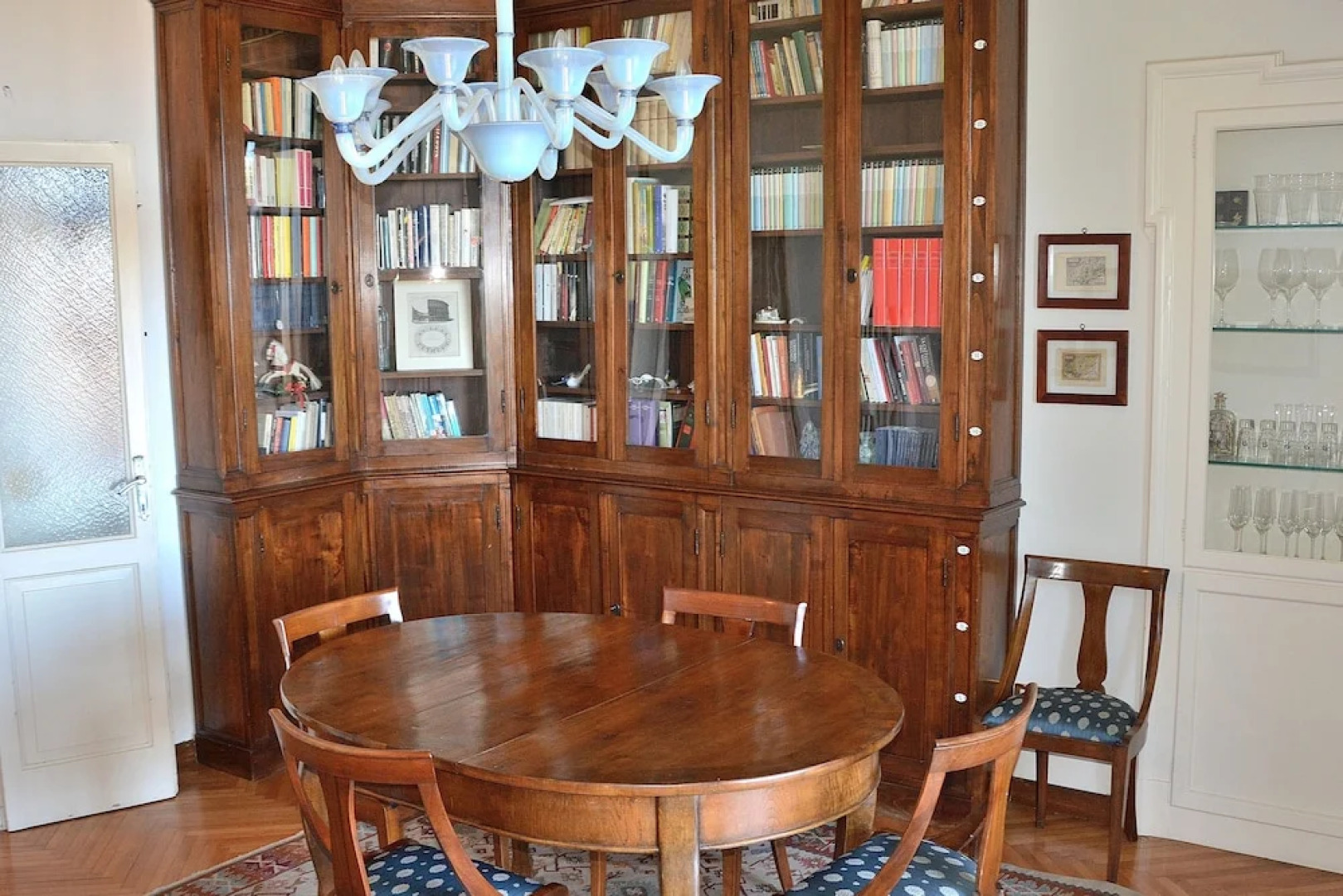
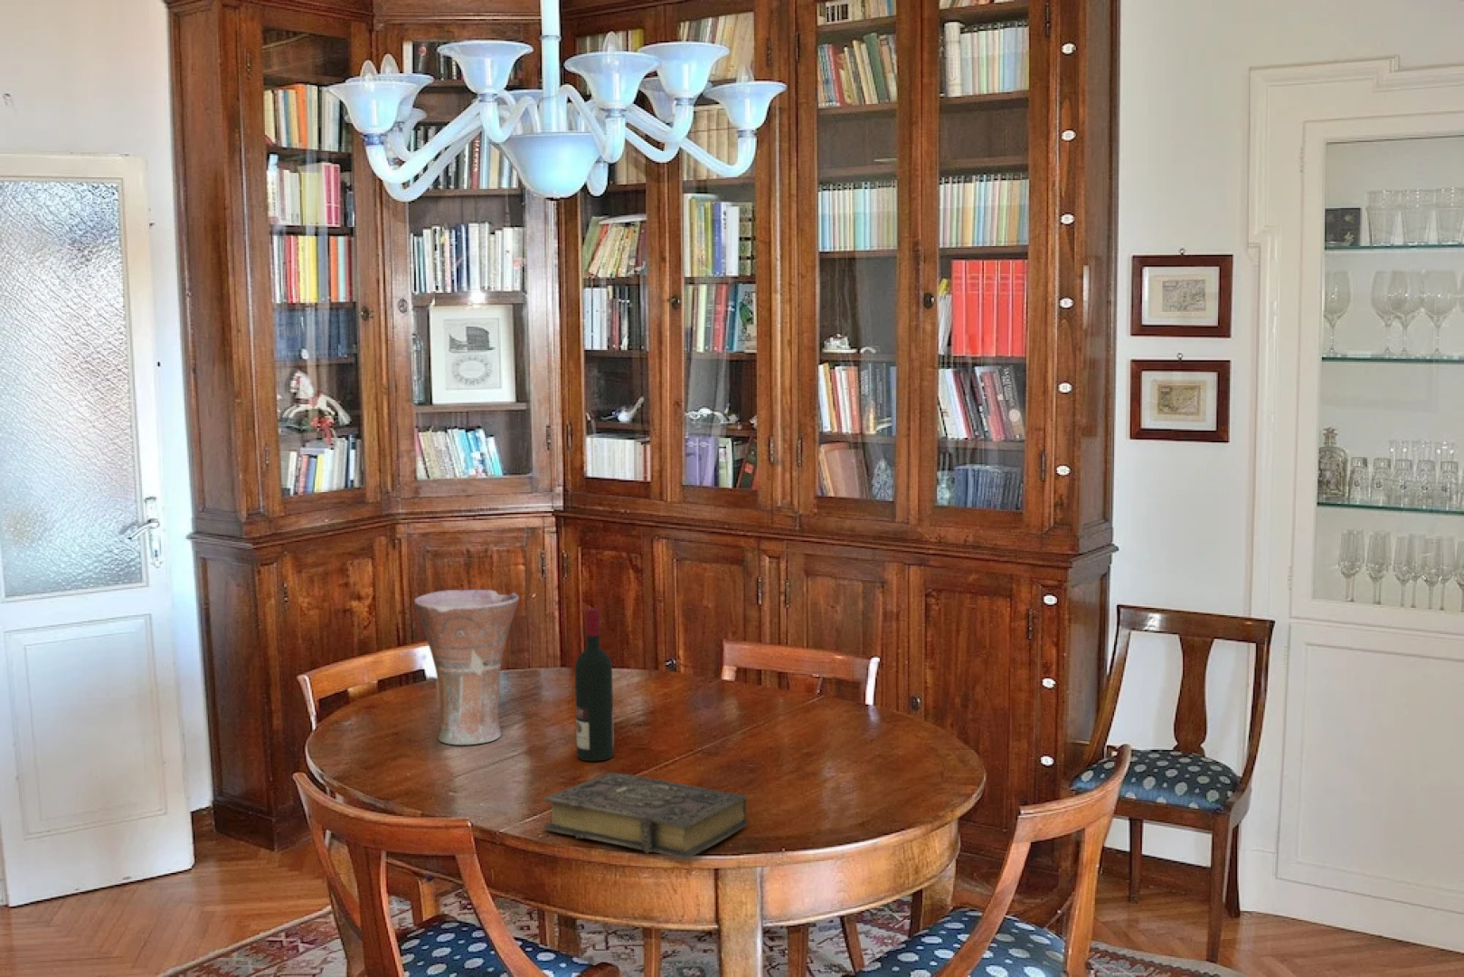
+ book [543,772,748,859]
+ vase [413,589,520,746]
+ alcohol [574,607,615,762]
